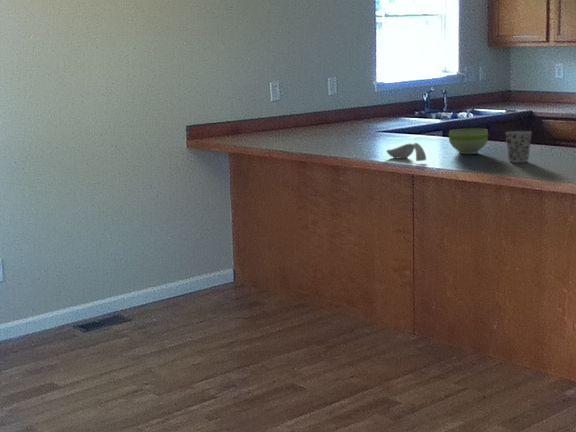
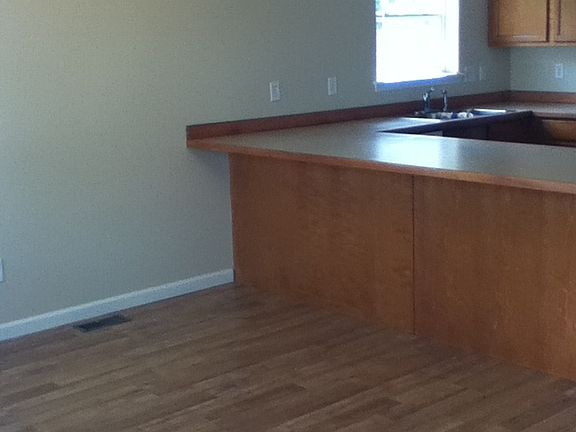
- spoon rest [385,142,427,162]
- bowl [448,128,489,155]
- cup [504,130,533,164]
